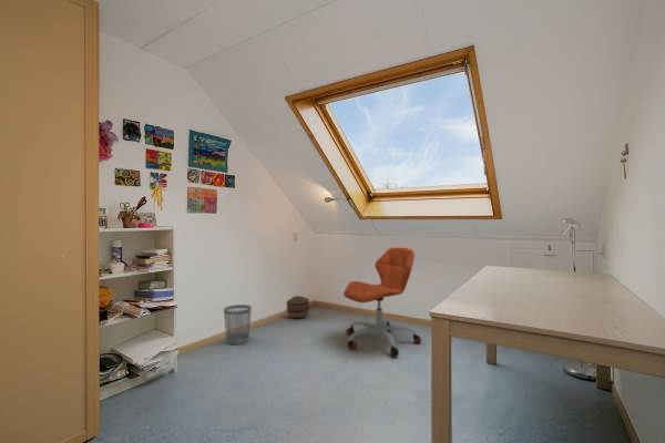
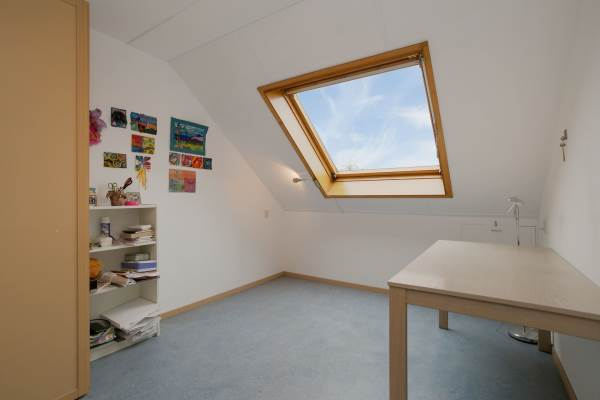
- wastebasket [223,303,253,346]
- basket [286,295,310,319]
- office chair [342,246,422,358]
